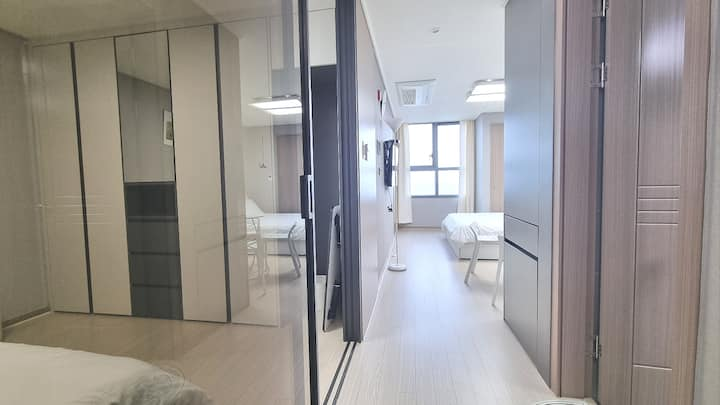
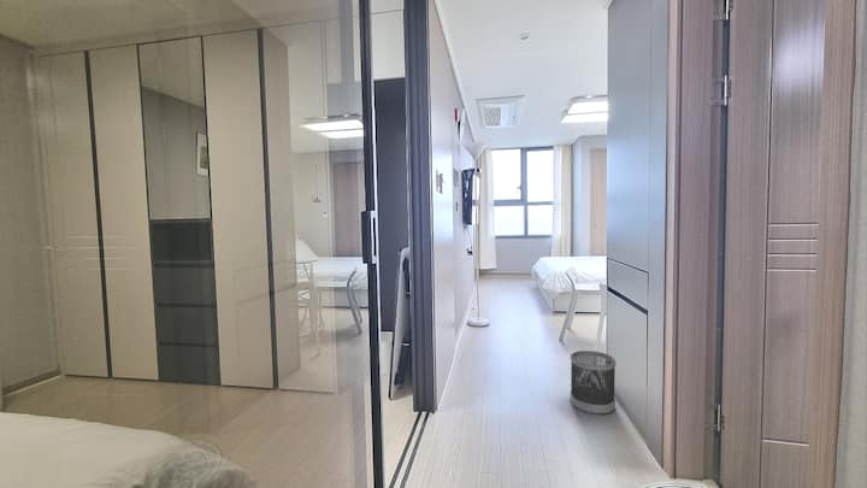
+ wastebasket [570,349,617,416]
